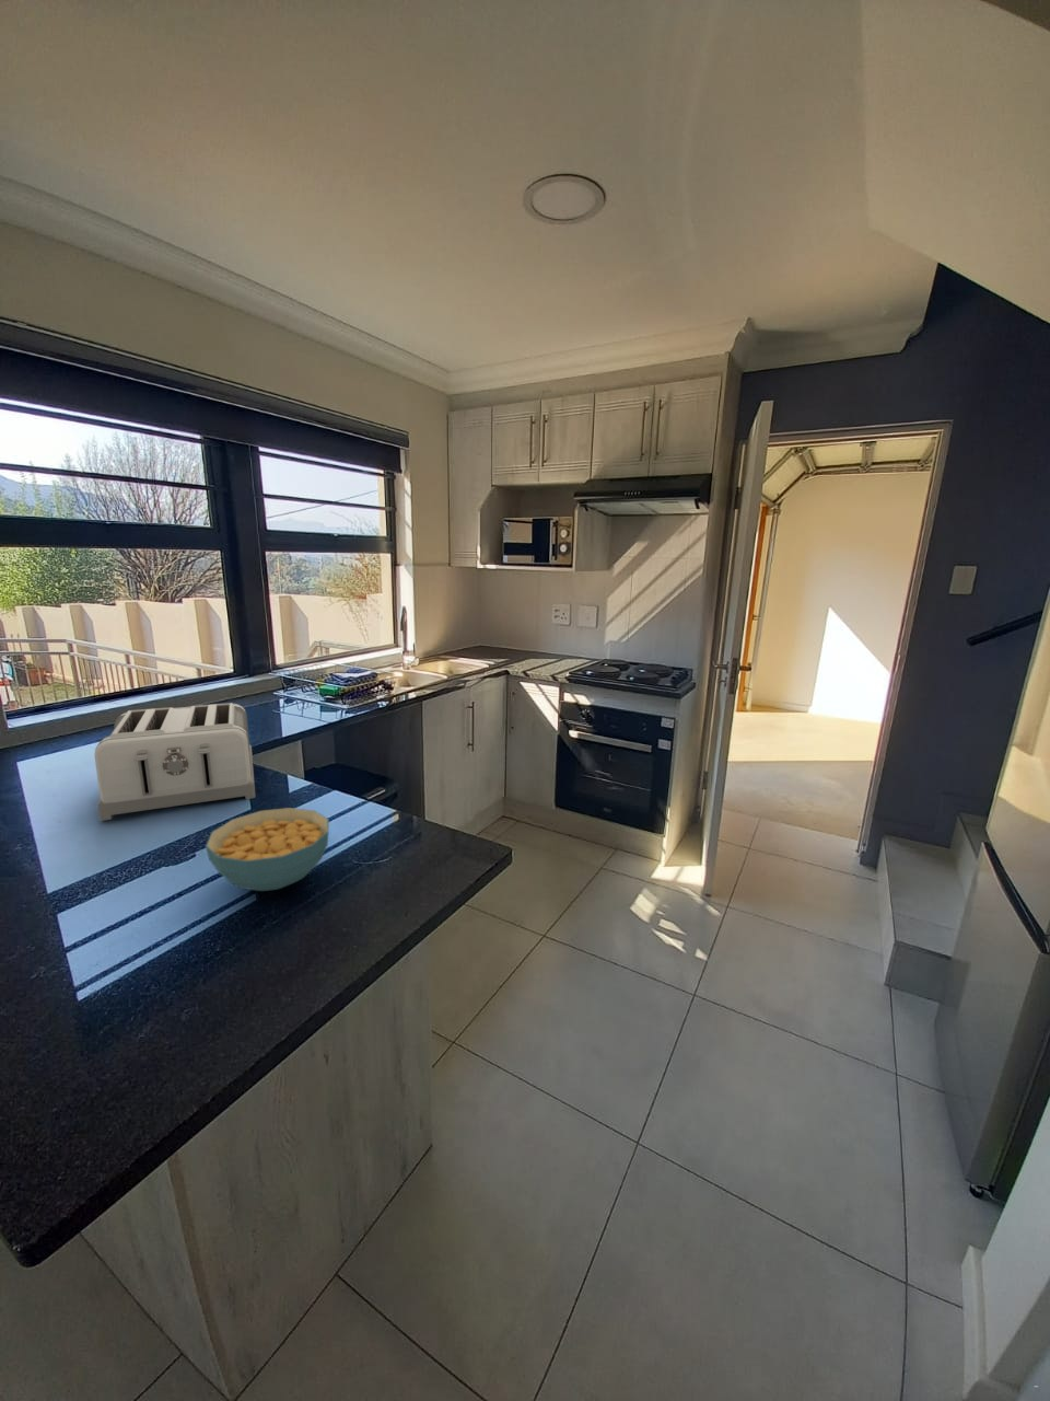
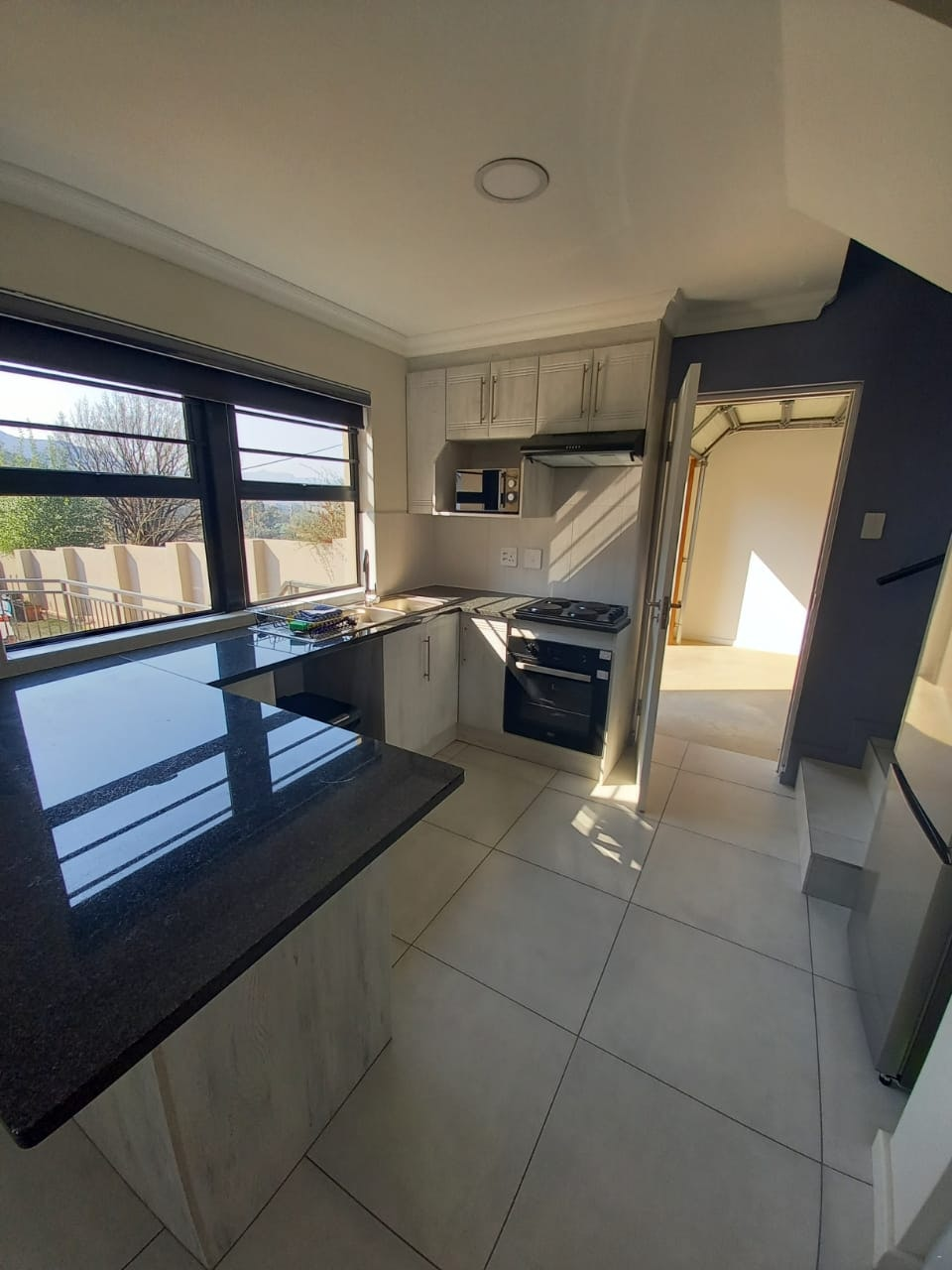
- cereal bowl [204,806,330,892]
- toaster [93,702,256,822]
